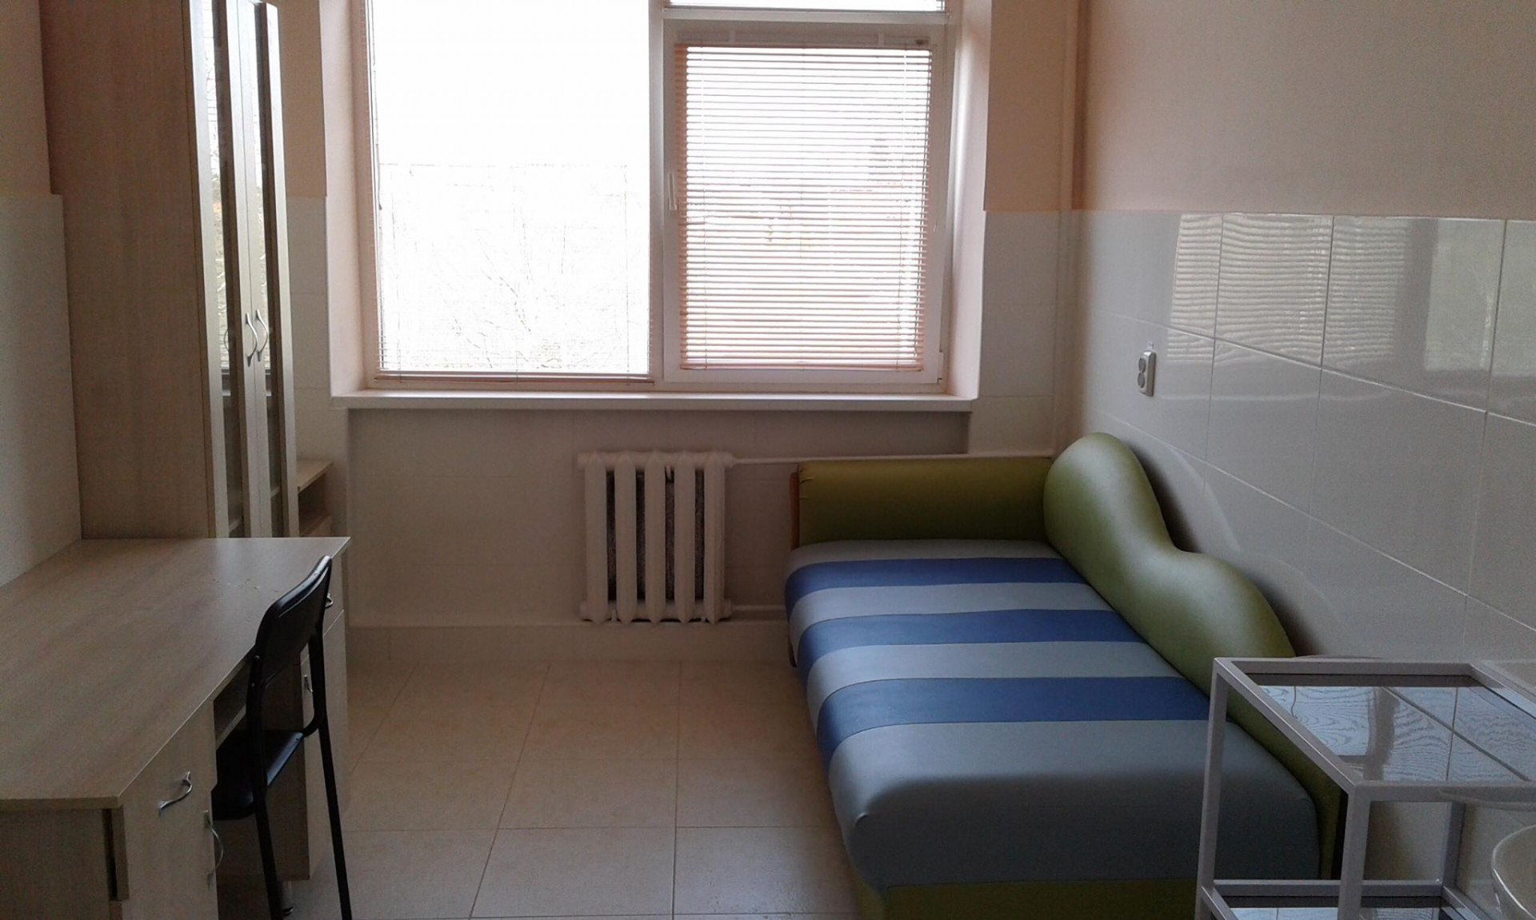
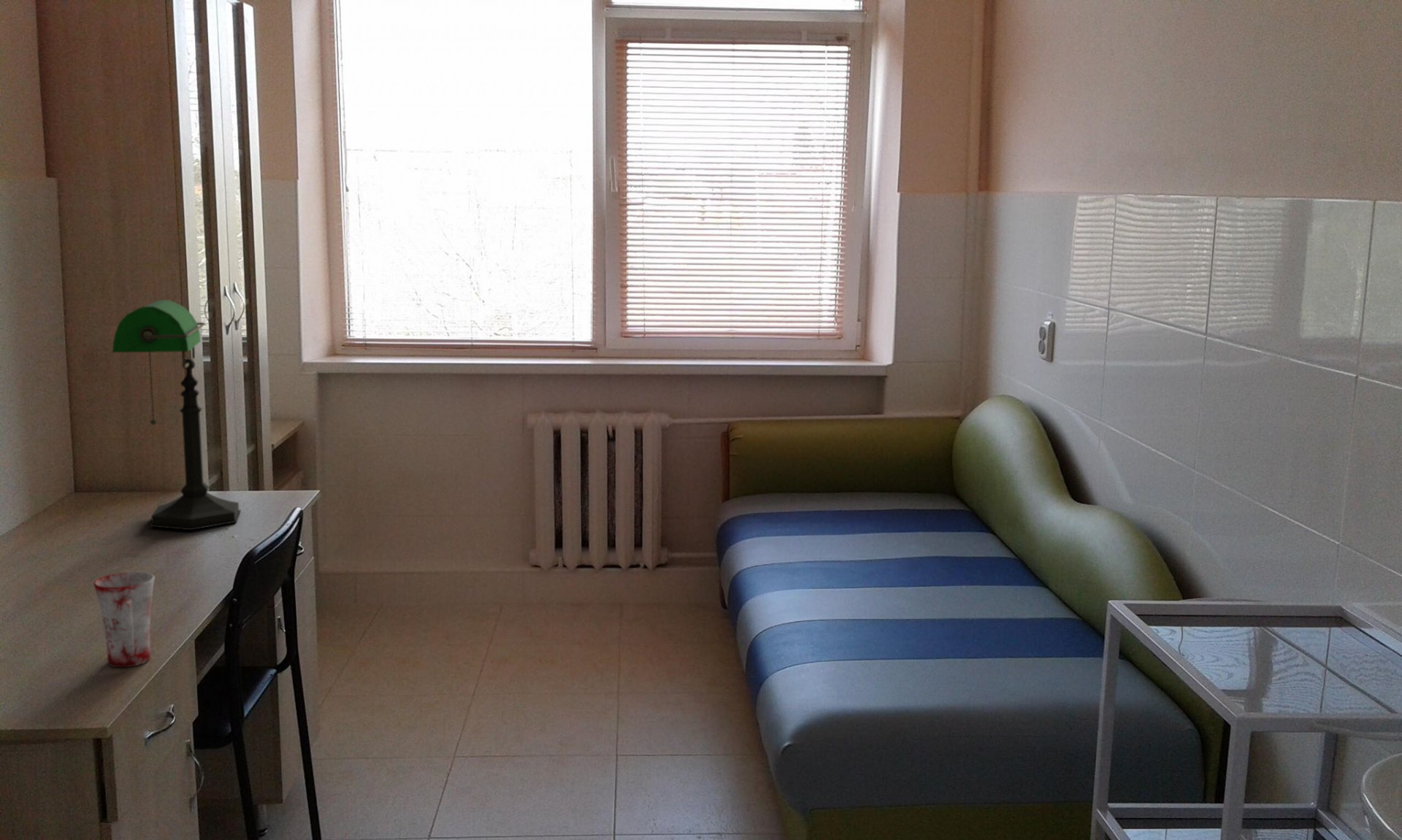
+ mug [93,571,156,668]
+ desk lamp [112,299,242,531]
